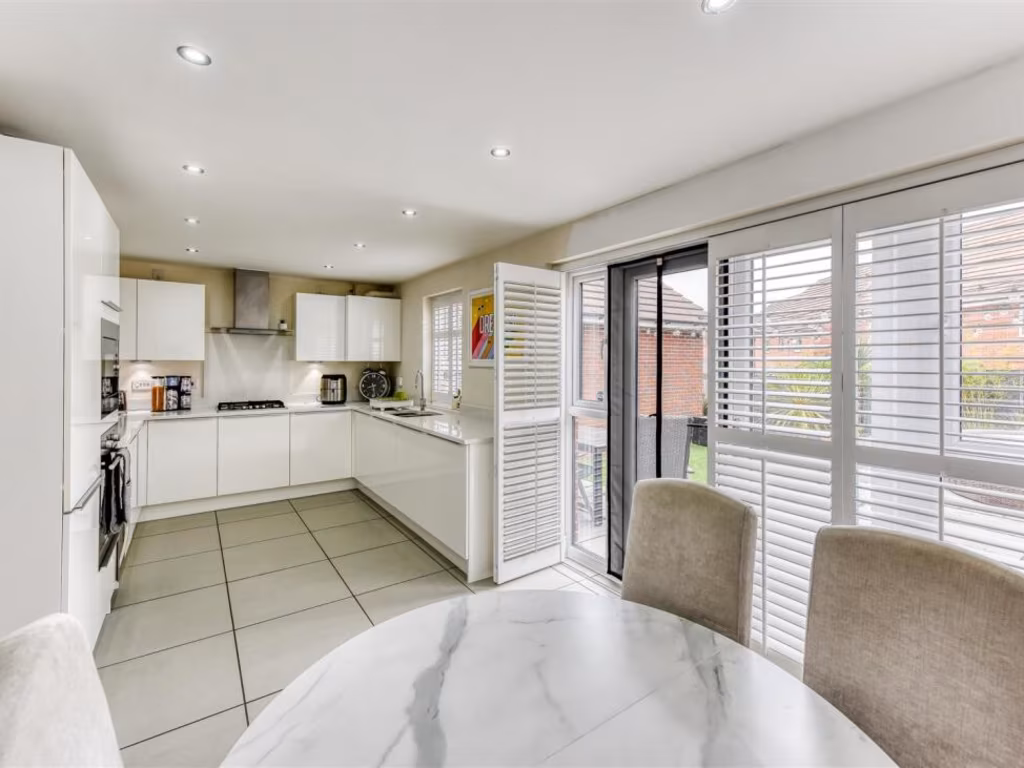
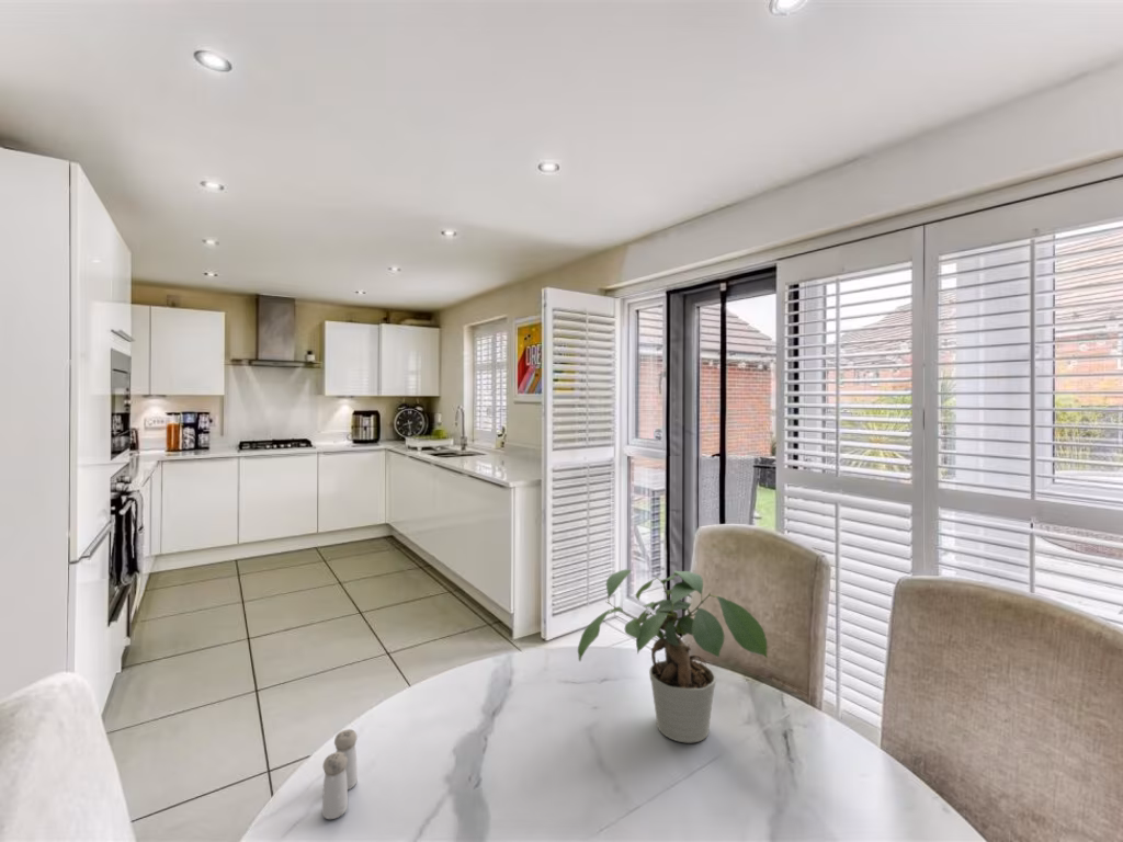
+ salt and pepper shaker [321,728,359,820]
+ potted plant [577,568,769,744]
